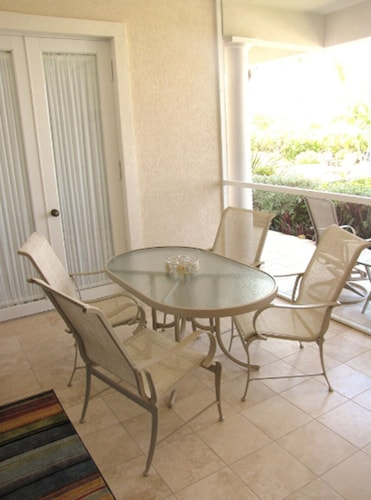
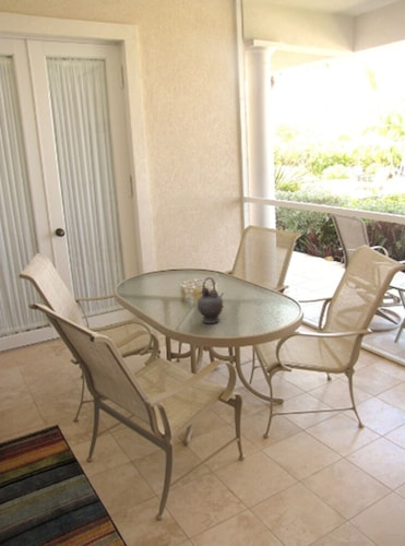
+ teapot [196,276,225,324]
